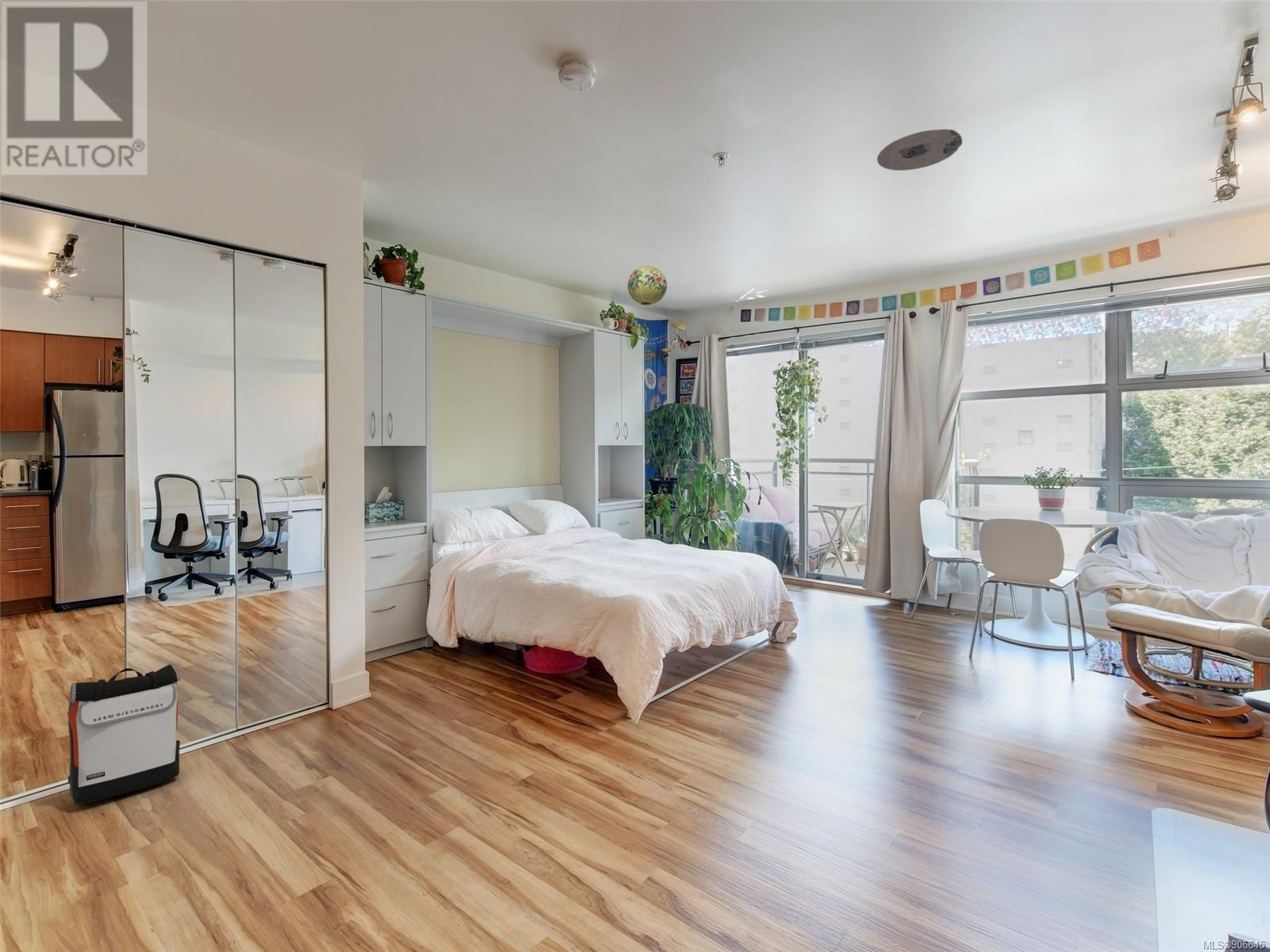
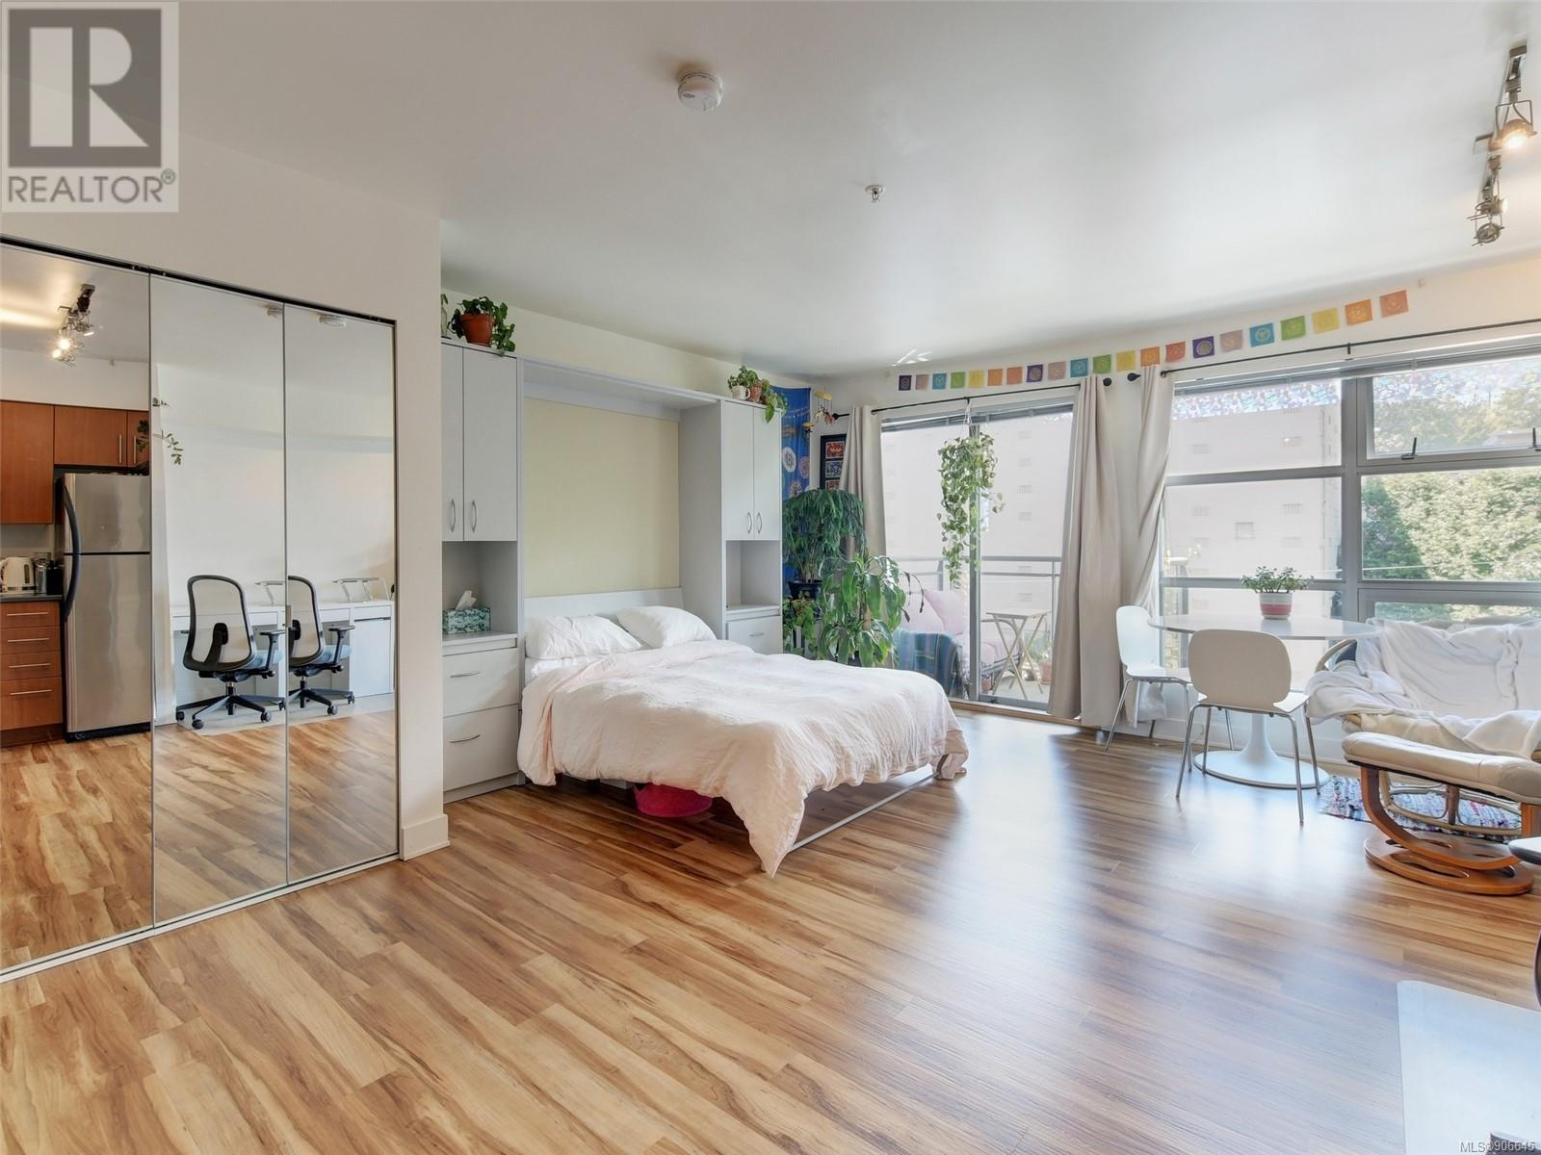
- backpack [67,662,181,804]
- paper lantern [627,266,668,305]
- ceiling light [876,128,963,171]
